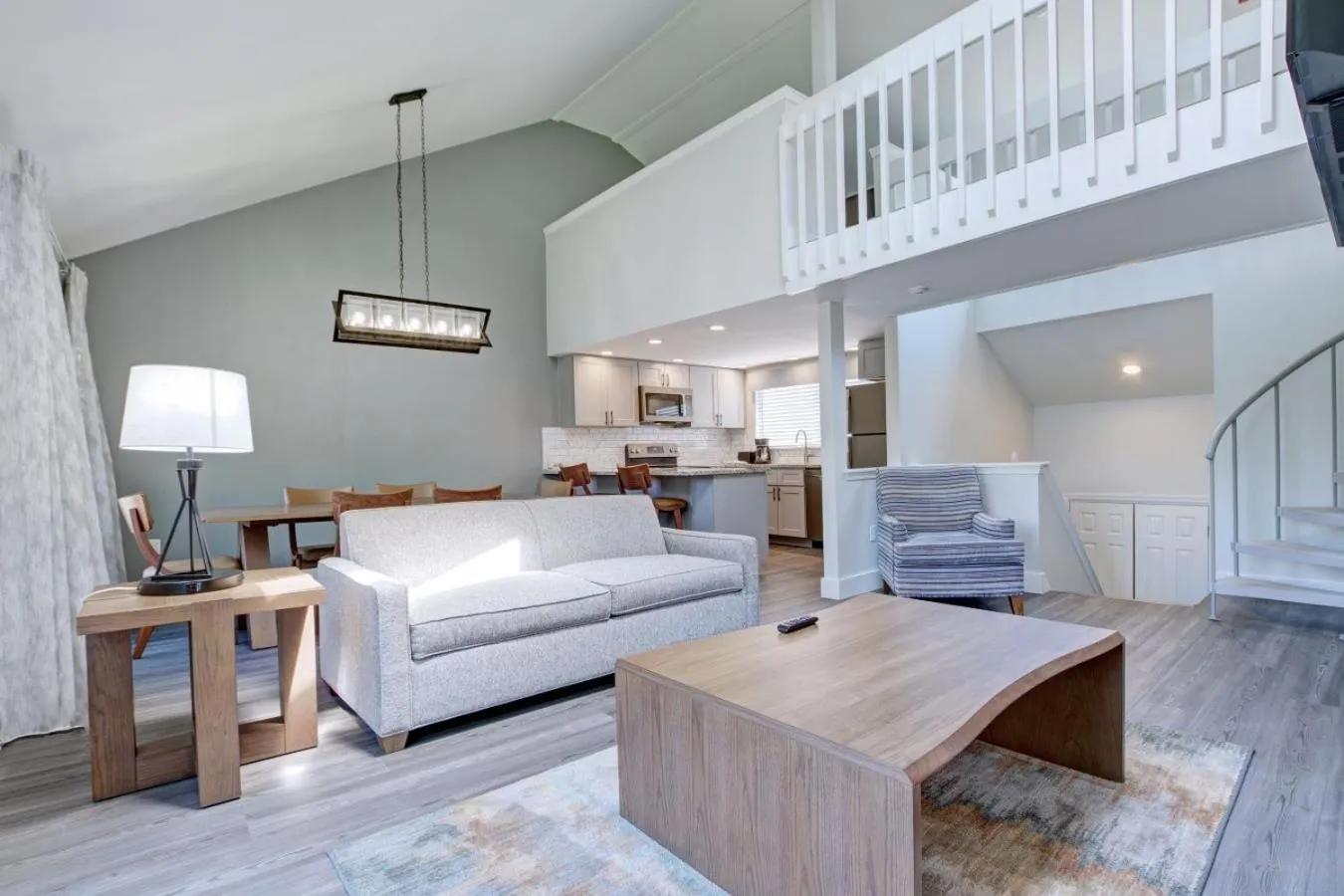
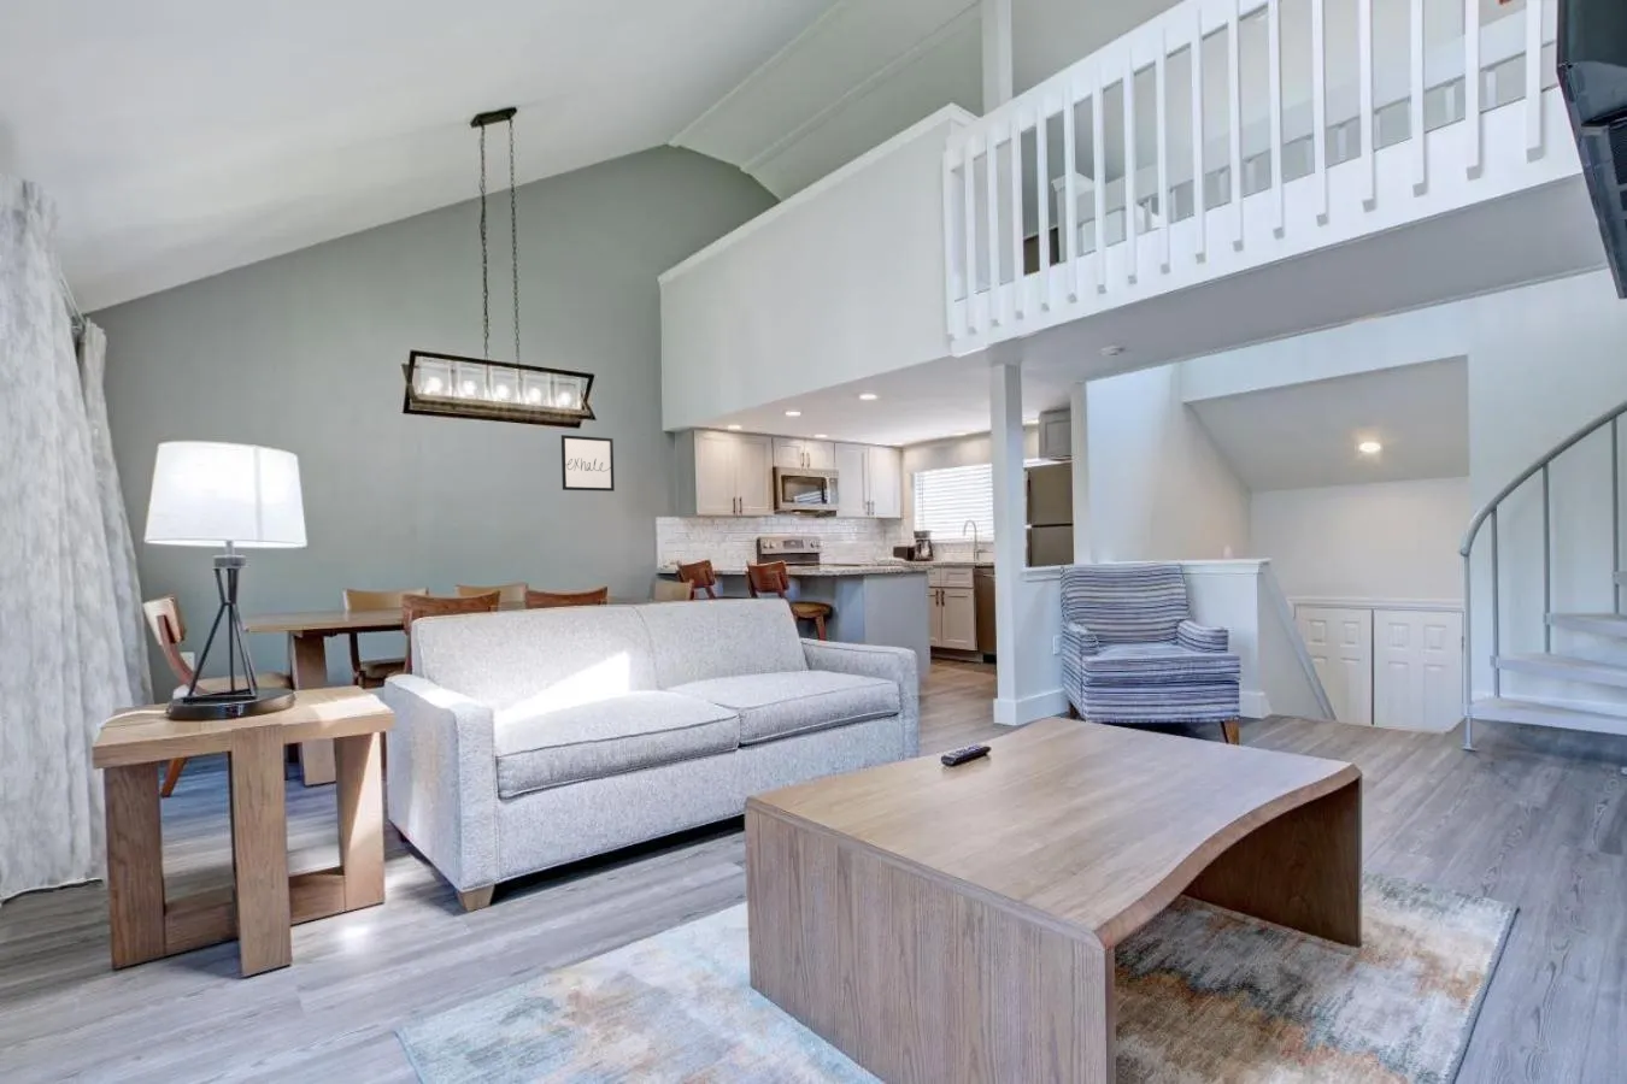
+ wall art [560,433,616,492]
